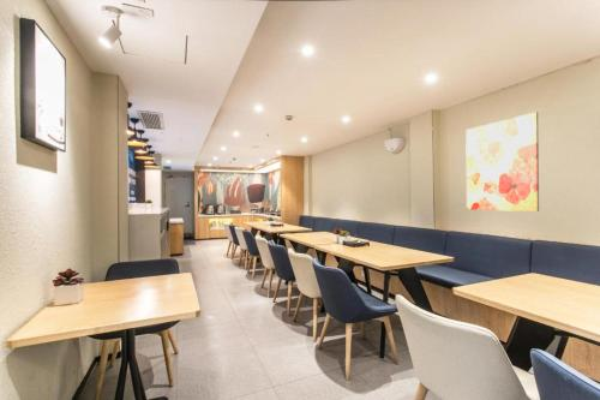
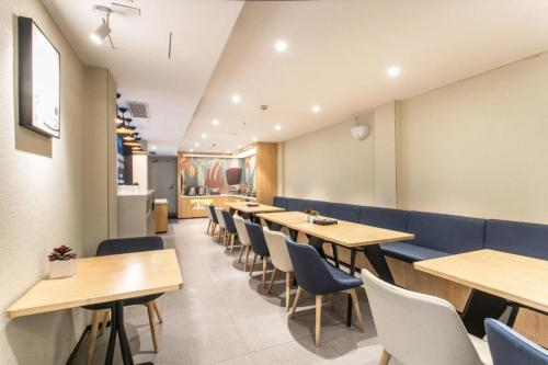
- wall art [464,111,540,213]
